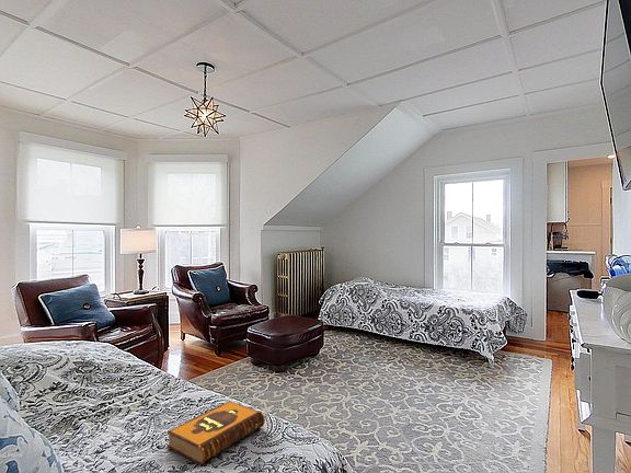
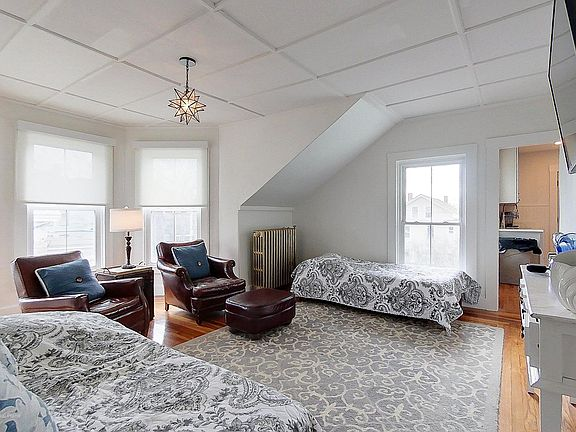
- hardback book [167,400,266,465]
